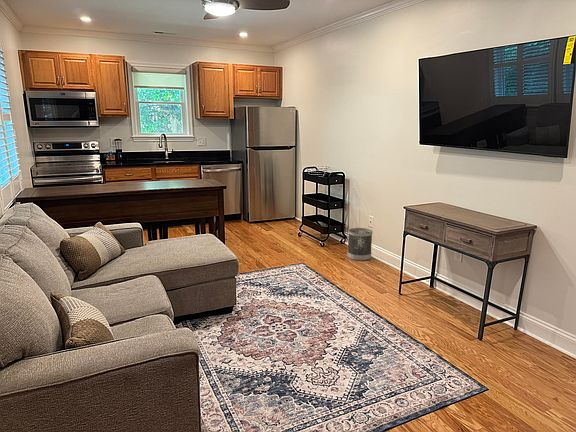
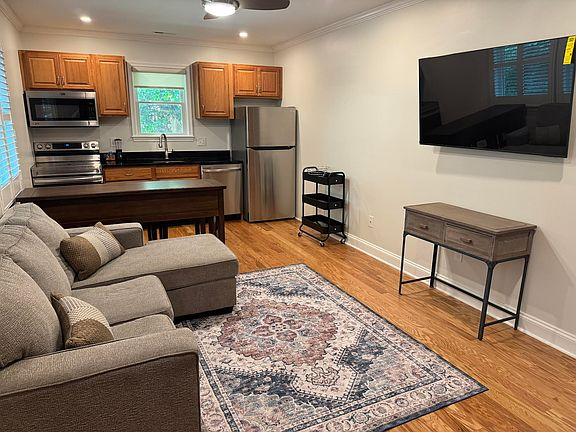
- wastebasket [346,227,373,262]
